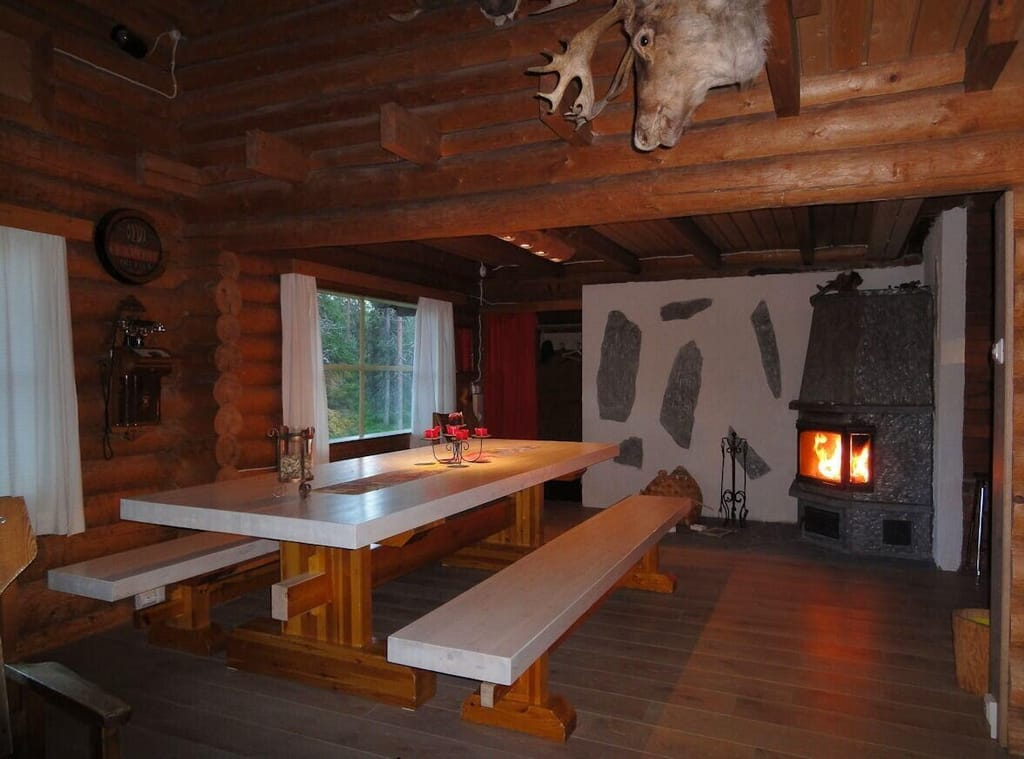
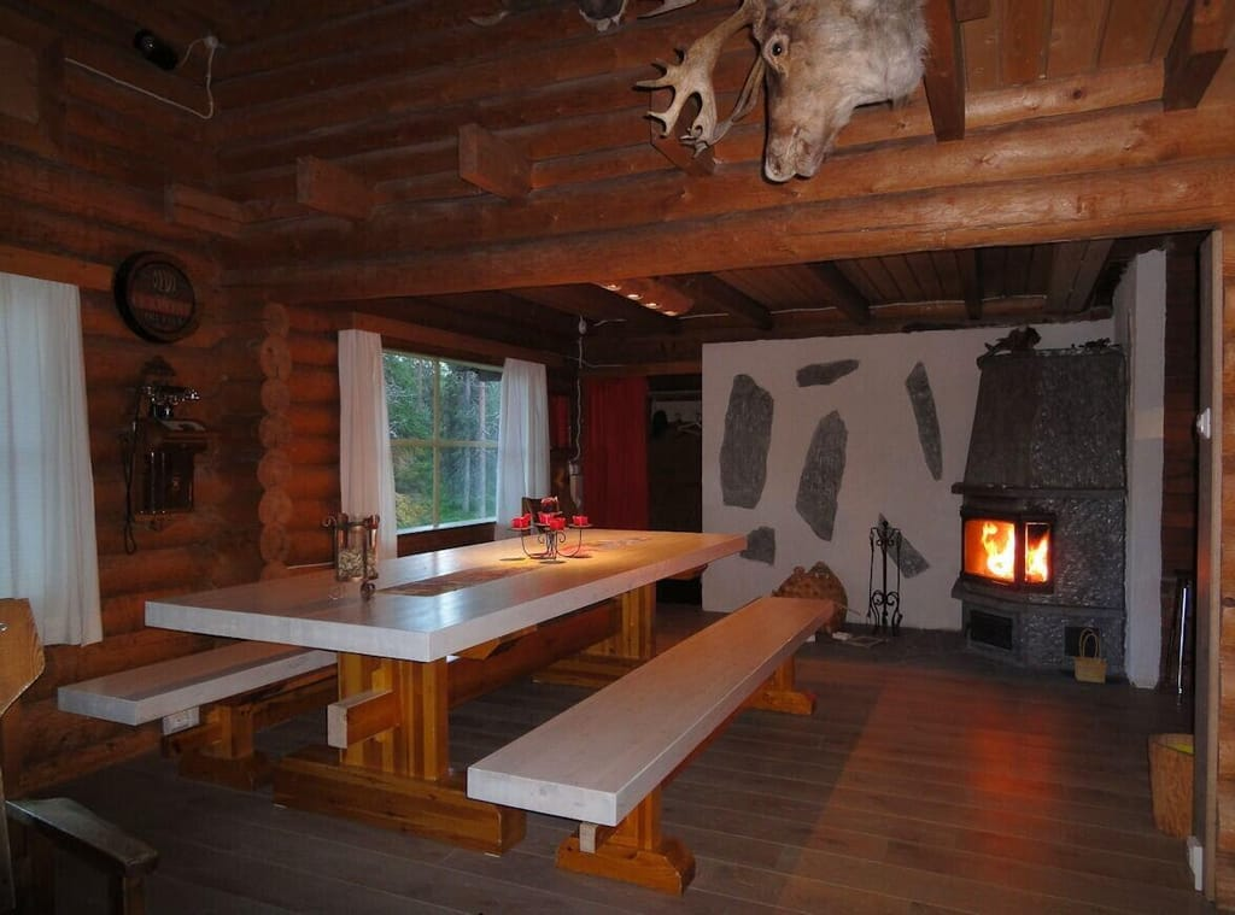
+ basket [1073,628,1107,684]
